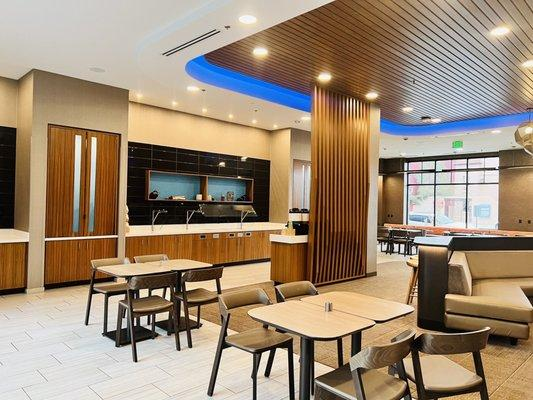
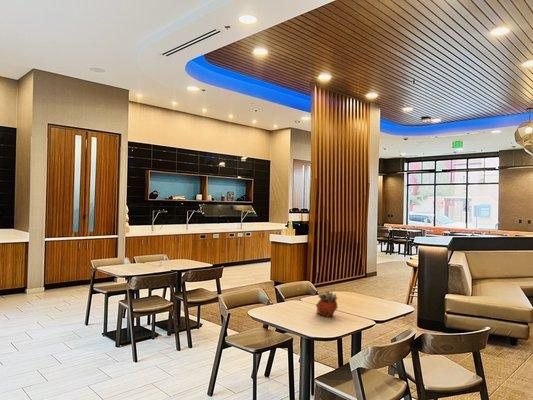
+ succulent planter [315,290,339,318]
